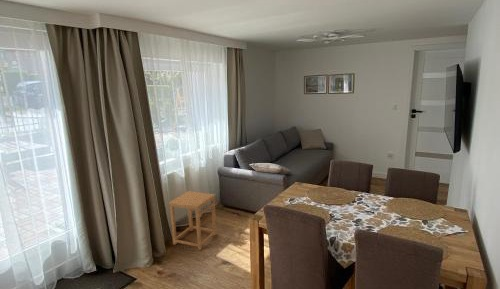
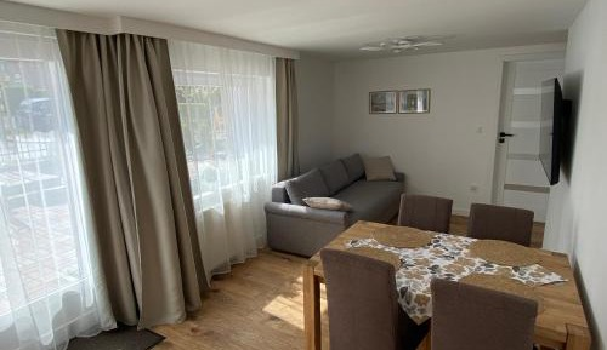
- side table [168,190,217,251]
